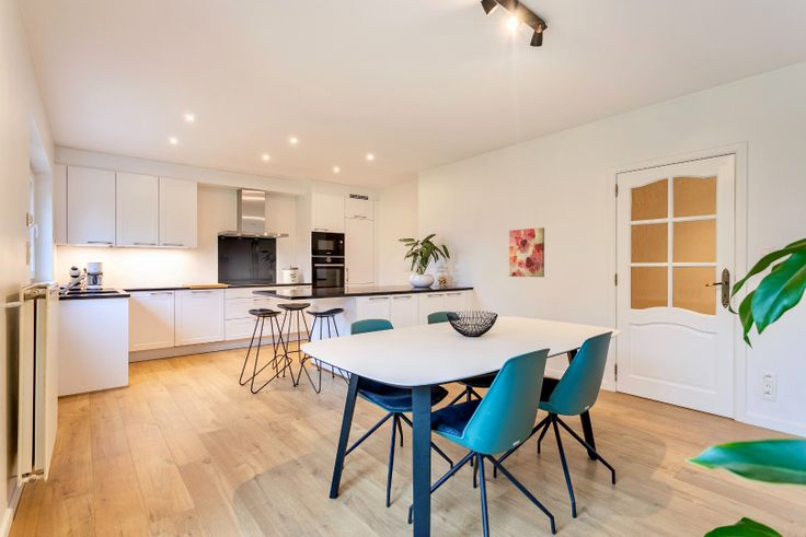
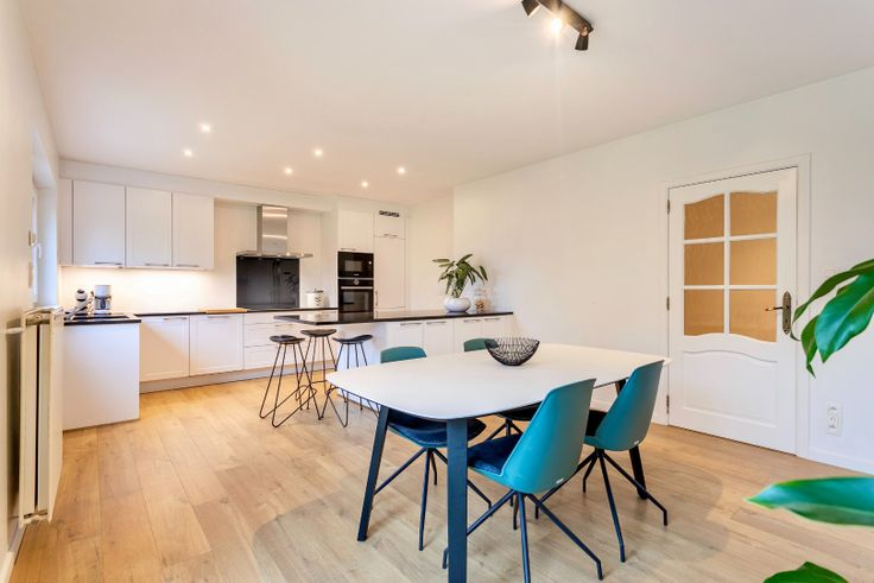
- wall art [508,226,545,278]
